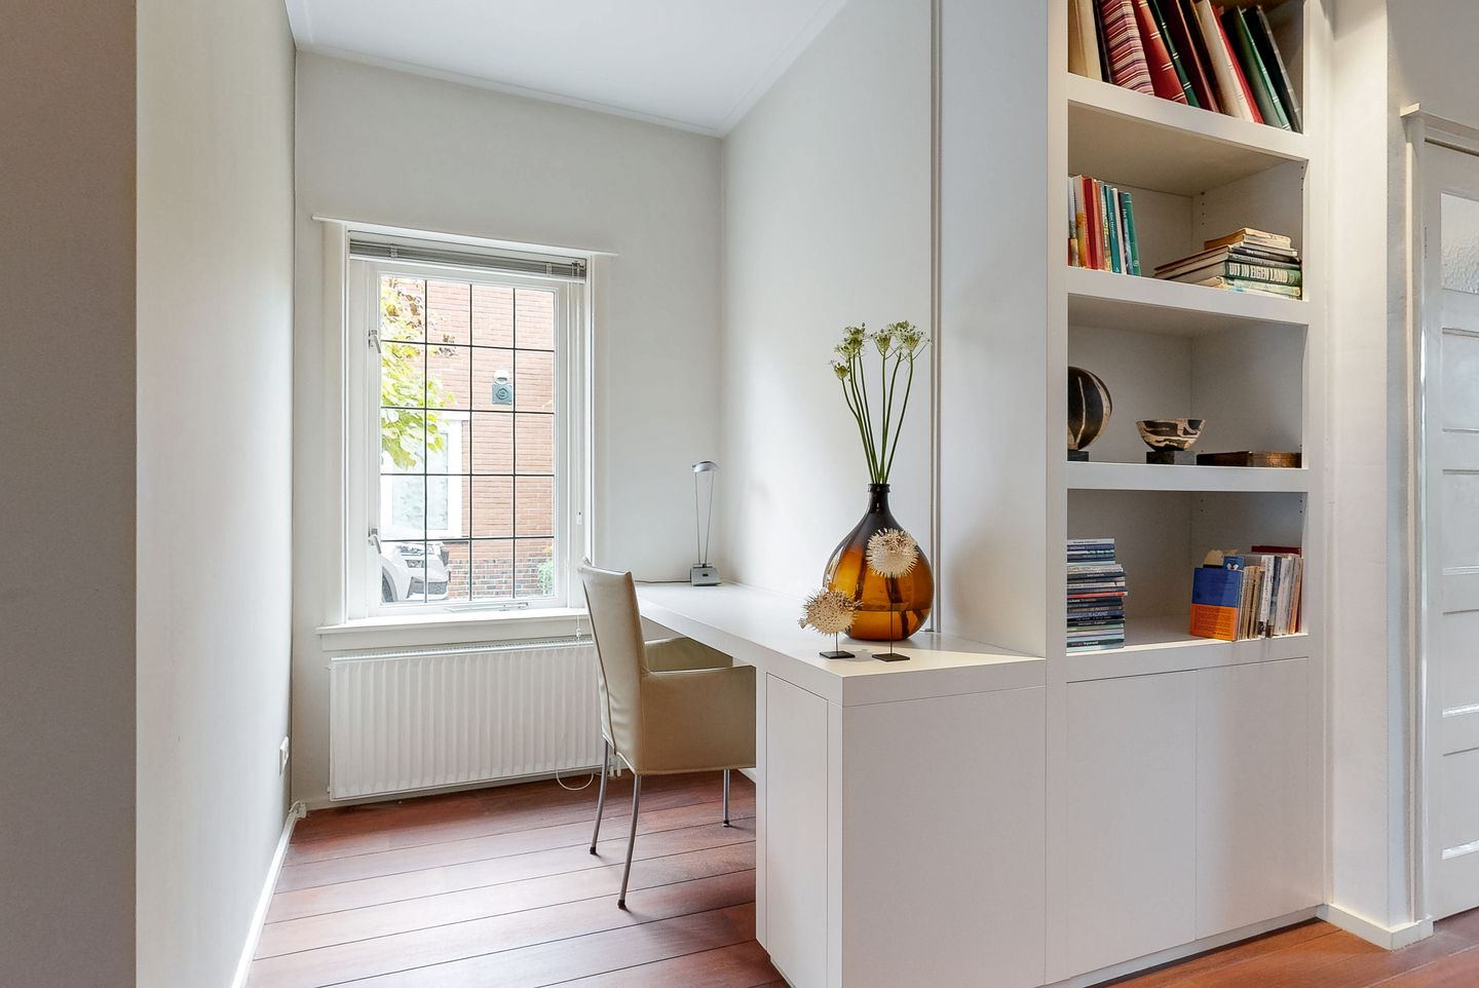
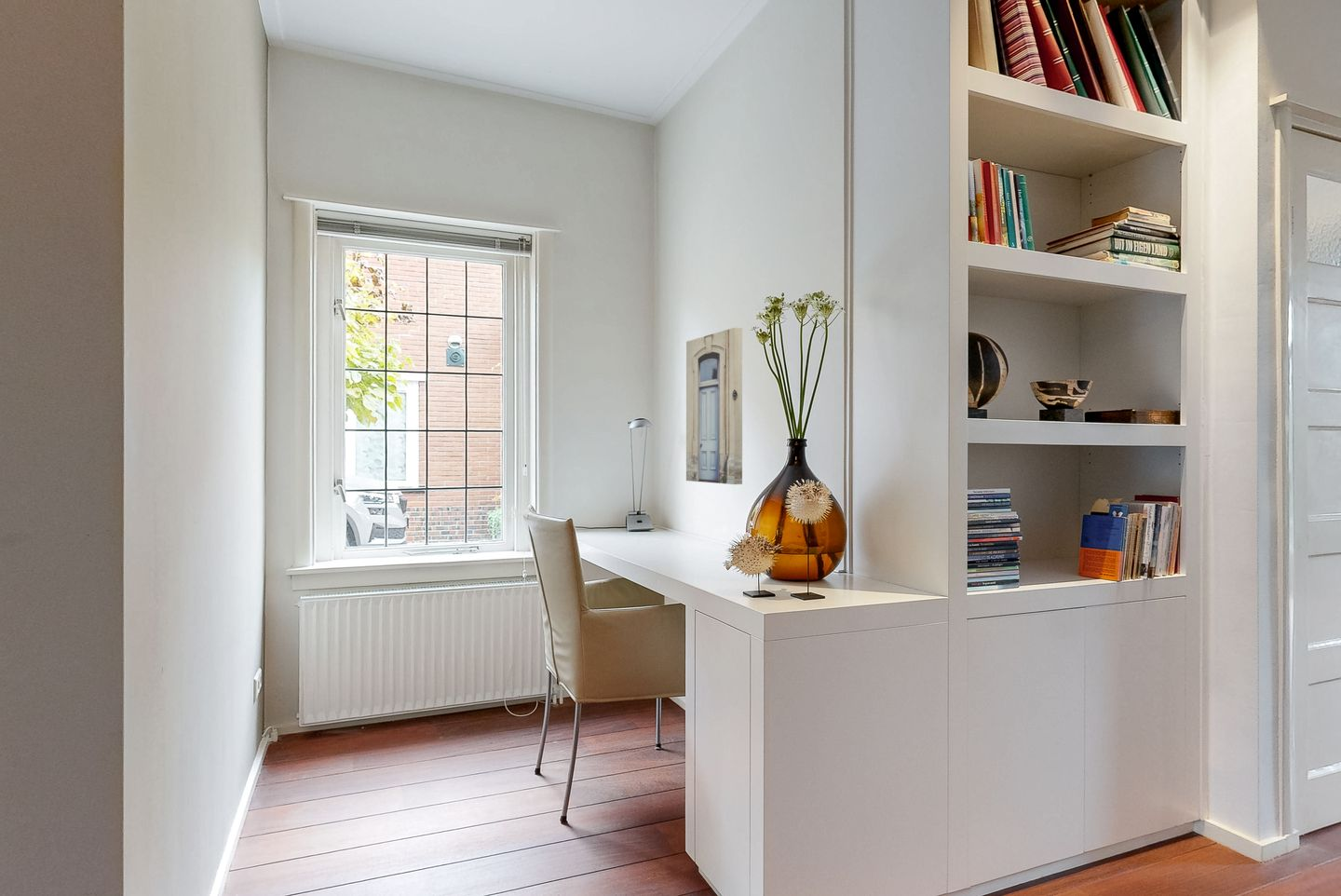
+ wall art [685,327,743,485]
